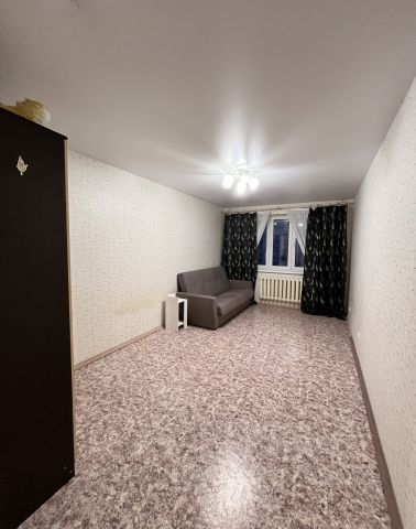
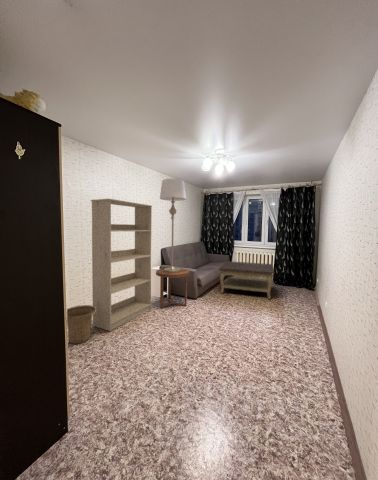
+ side table [155,268,190,309]
+ basket [66,304,96,345]
+ lamp [159,178,187,273]
+ bookcase [90,198,153,332]
+ coffee table [218,260,276,300]
